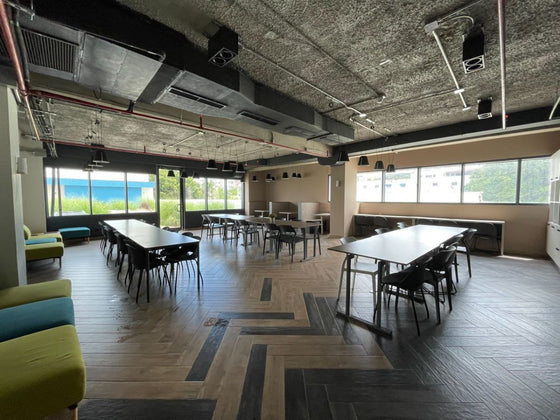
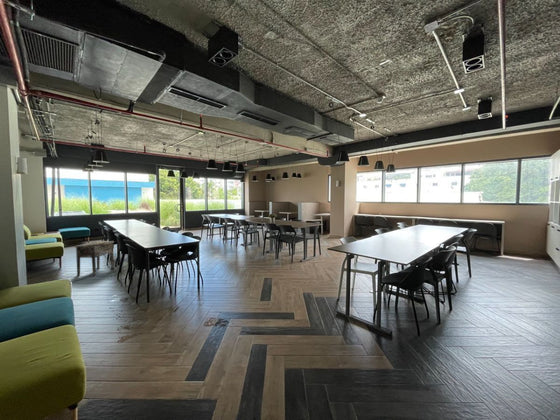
+ side table [74,240,115,276]
